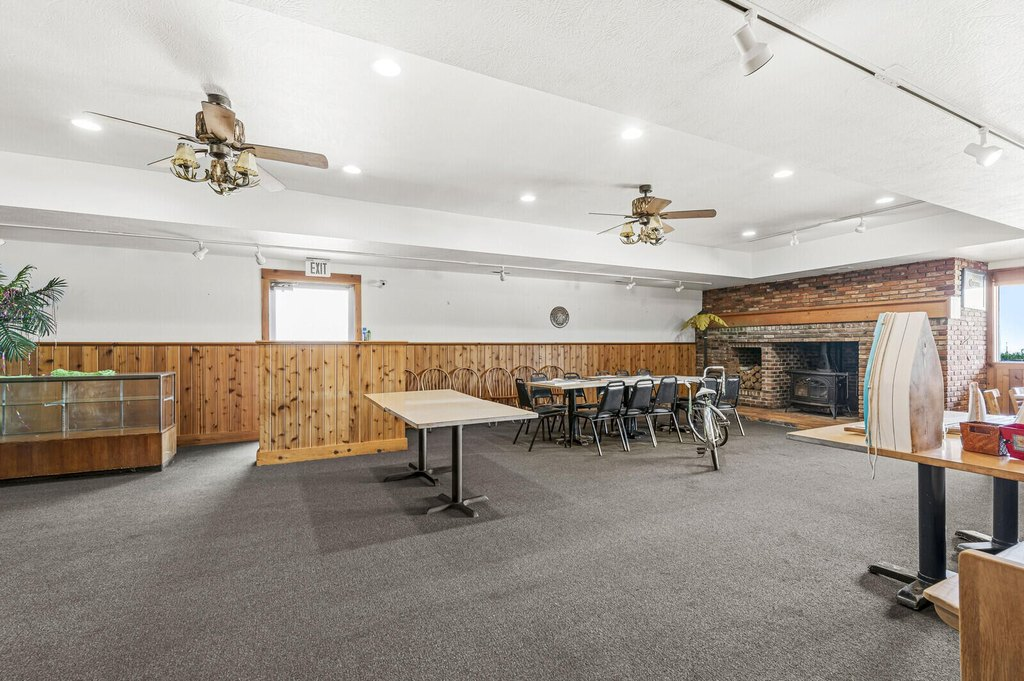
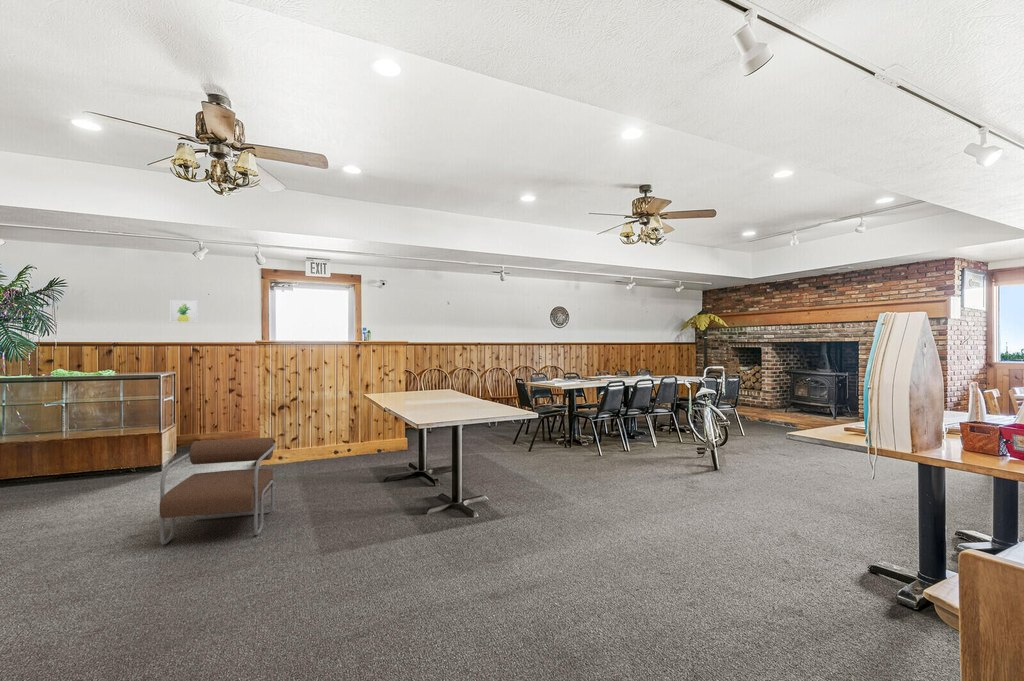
+ armchair [159,436,277,546]
+ wall art [169,298,199,324]
